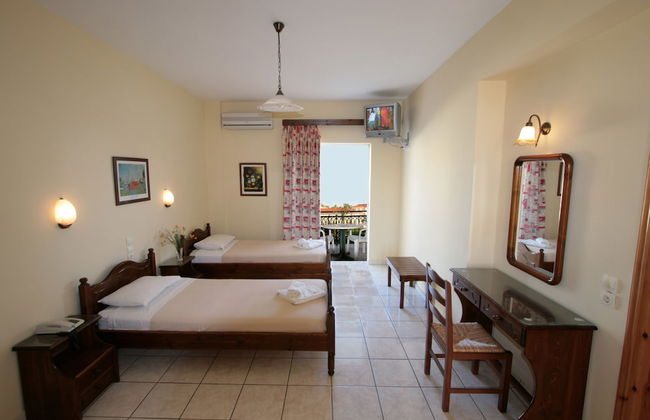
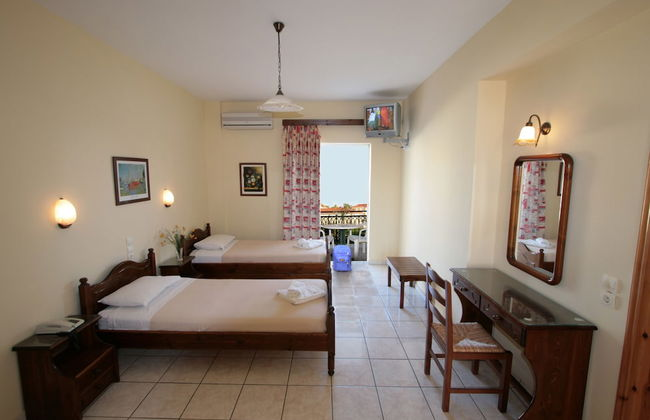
+ backpack [332,244,353,272]
